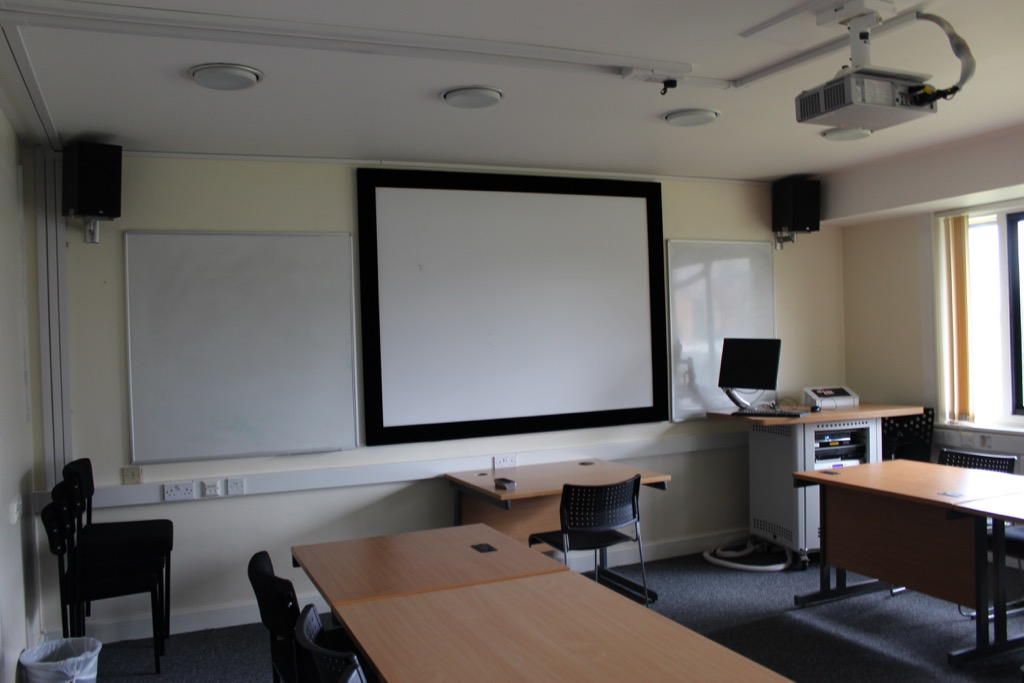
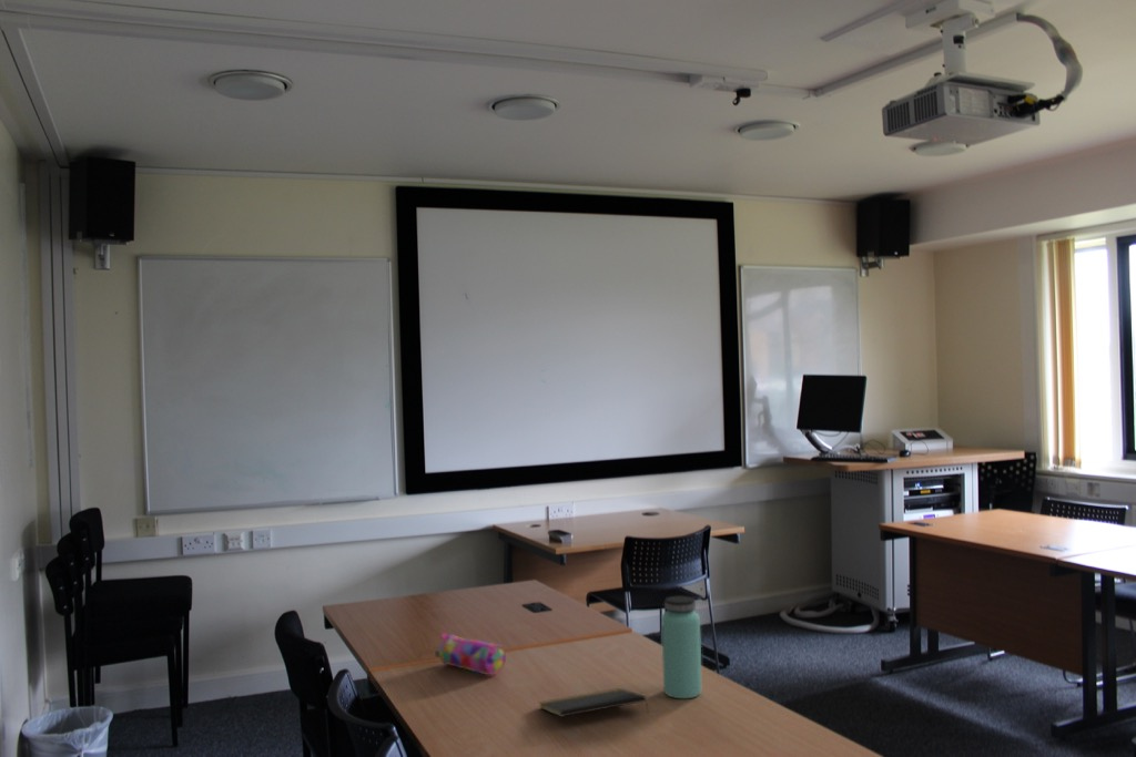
+ notepad [537,687,650,718]
+ bottle [660,595,702,699]
+ pencil case [434,632,507,676]
